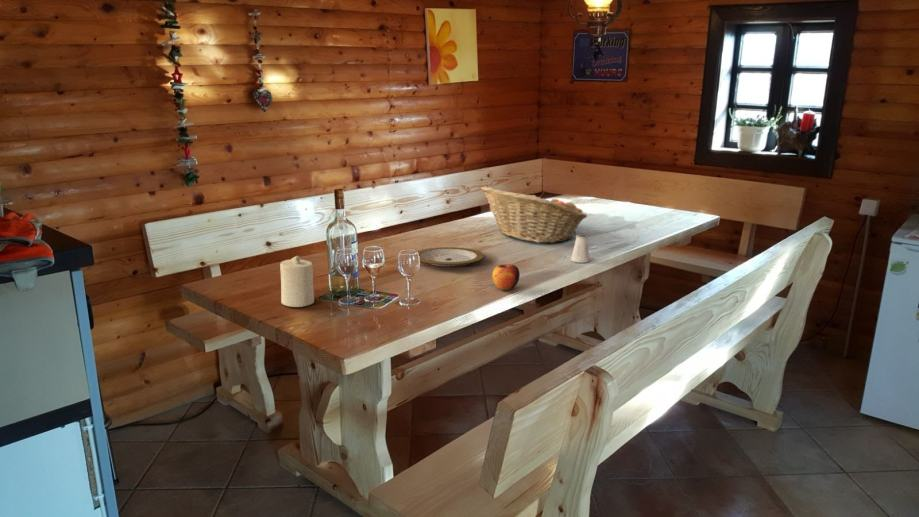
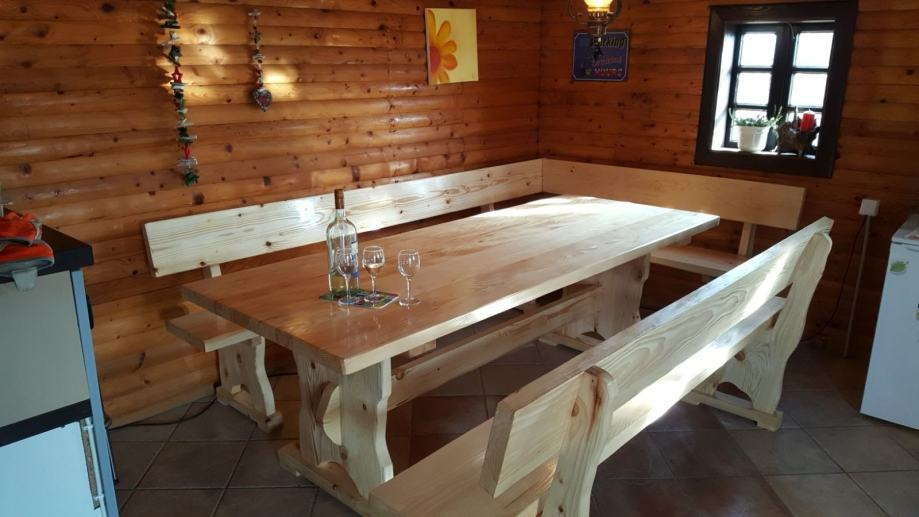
- plate [416,246,485,268]
- saltshaker [570,232,591,264]
- fruit basket [480,185,588,244]
- apple [491,263,521,291]
- candle [279,255,315,308]
